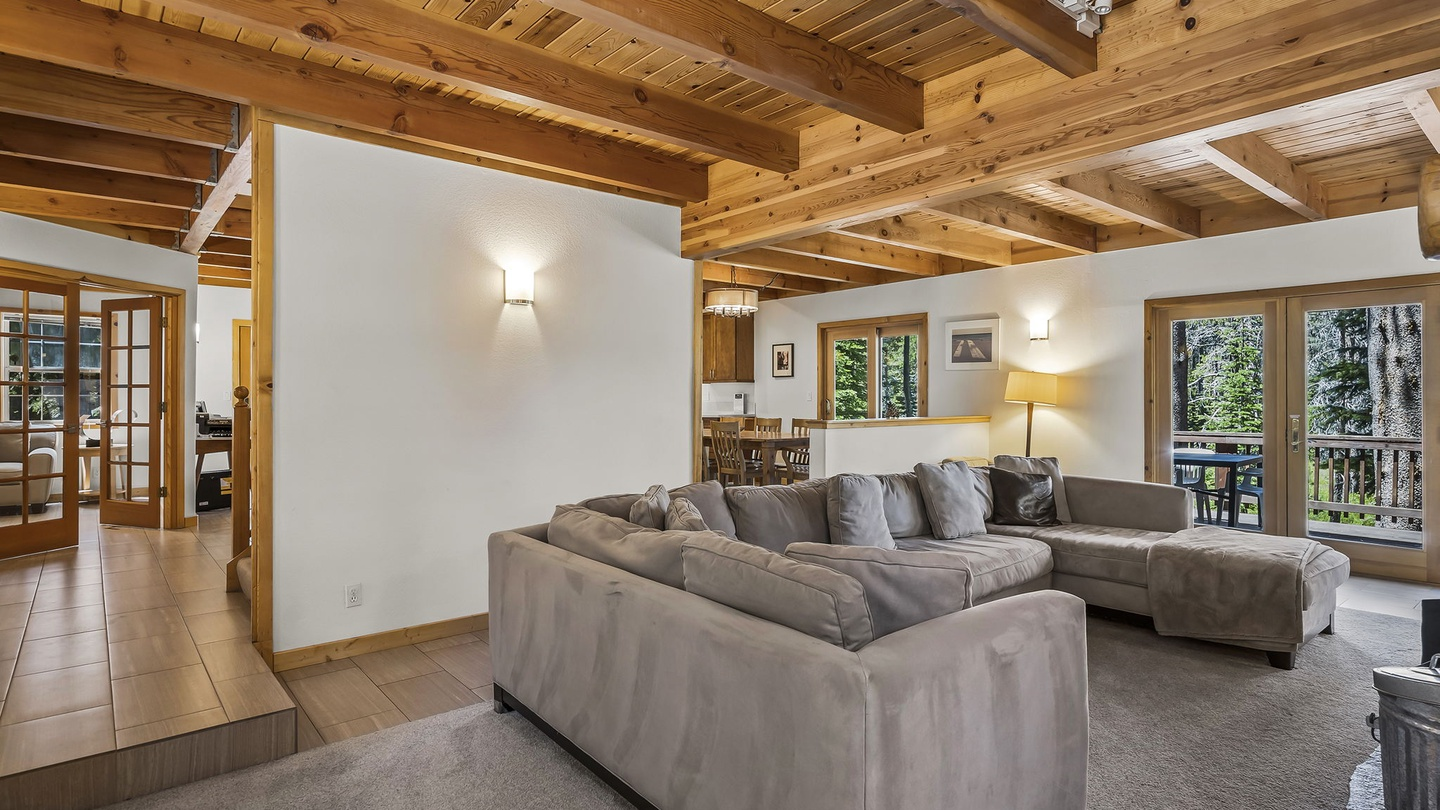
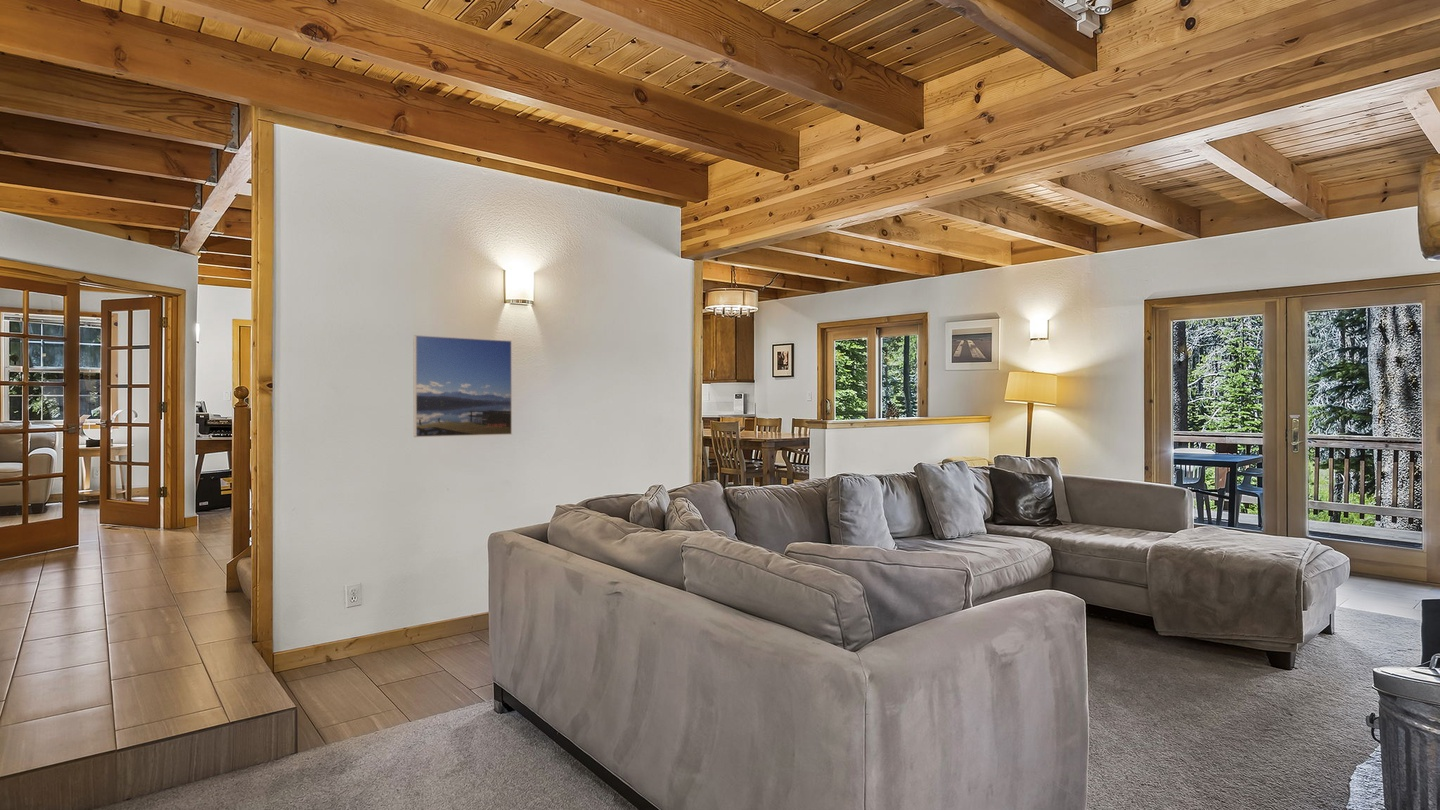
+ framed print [413,334,513,438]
